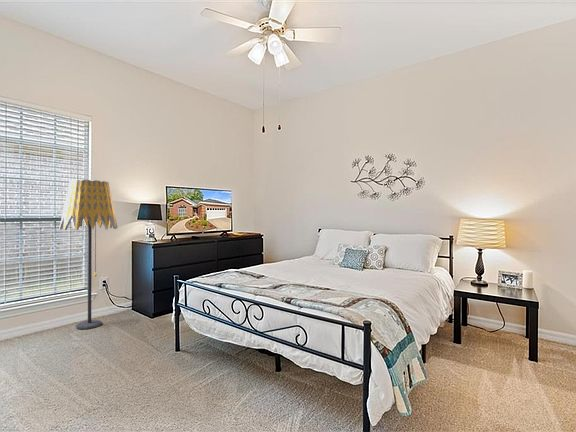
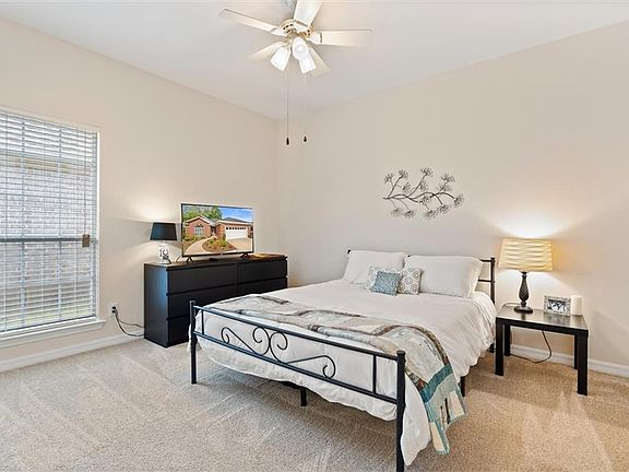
- floor lamp [58,179,119,330]
